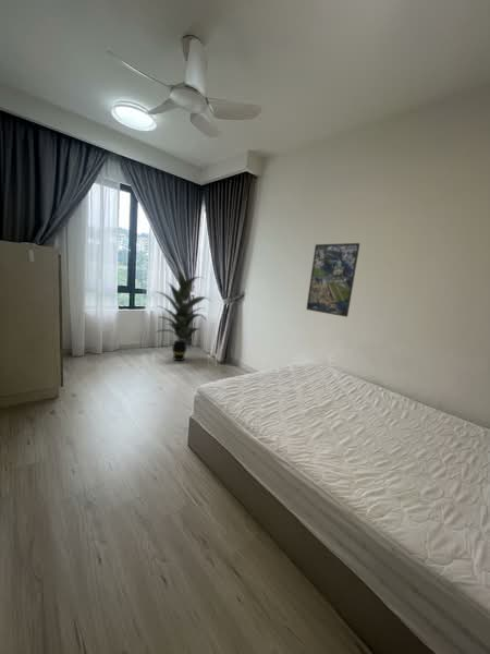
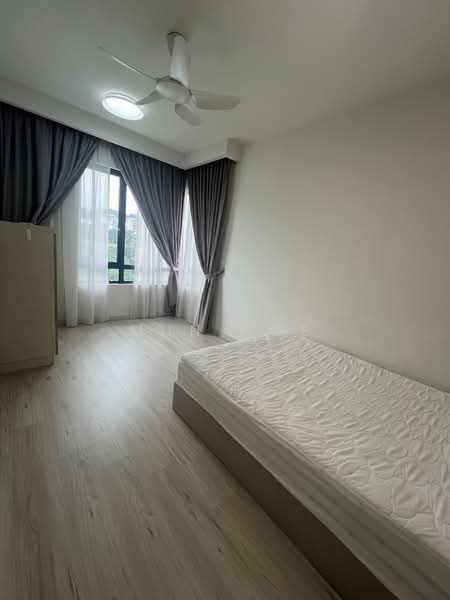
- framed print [305,242,360,318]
- indoor plant [155,269,213,362]
